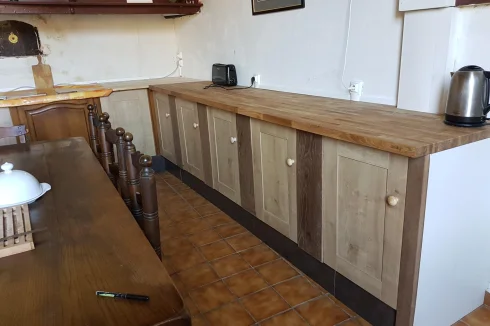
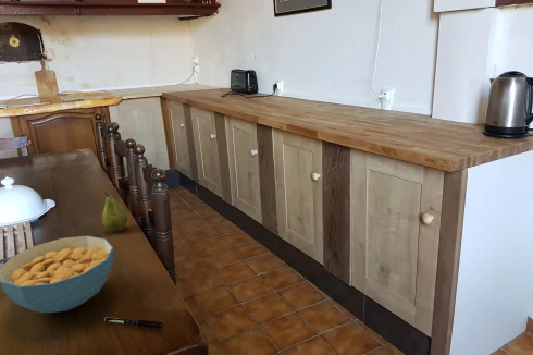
+ cereal bowl [0,235,114,314]
+ fruit [101,192,128,233]
